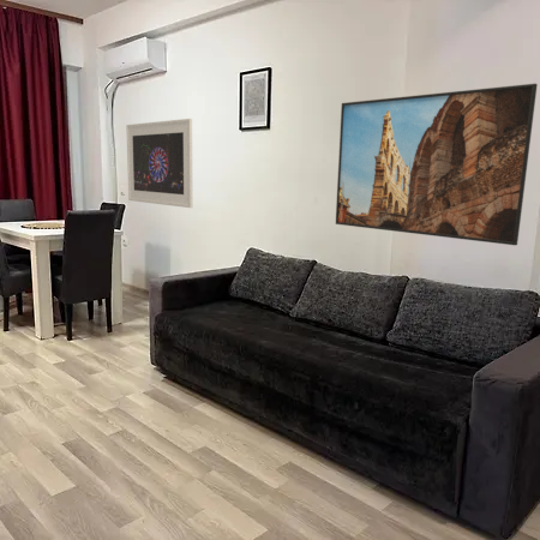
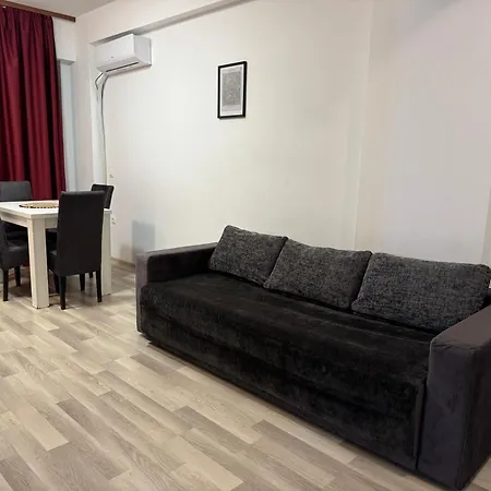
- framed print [125,118,193,209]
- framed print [335,83,539,246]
